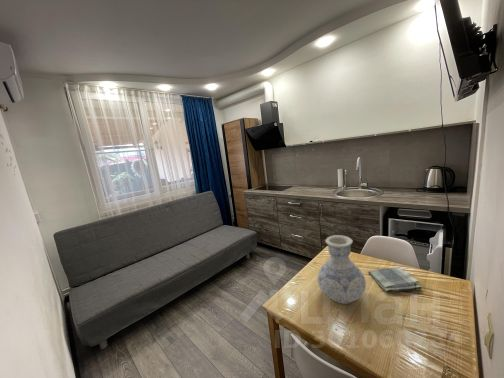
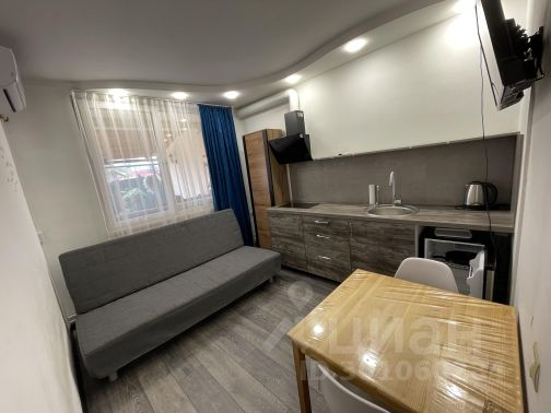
- dish towel [367,266,423,294]
- vase [317,234,367,305]
